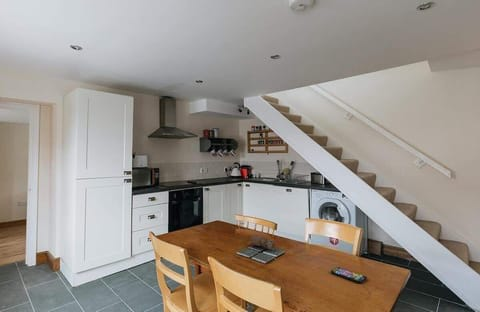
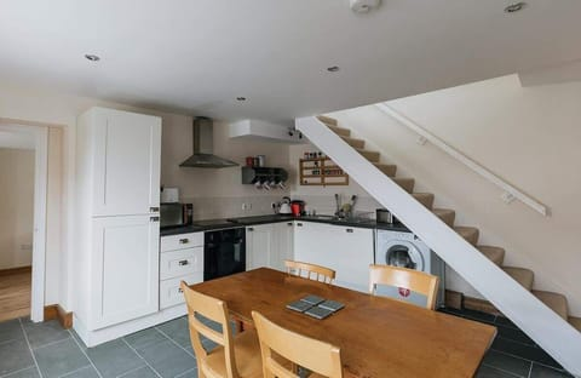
- fruit [249,233,277,251]
- smartphone [330,266,368,284]
